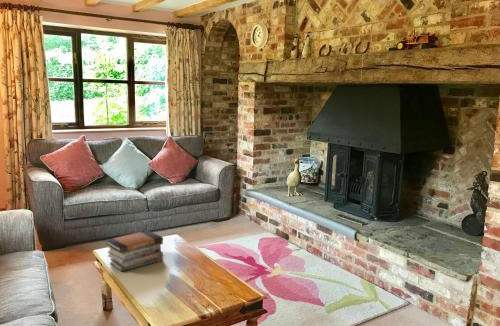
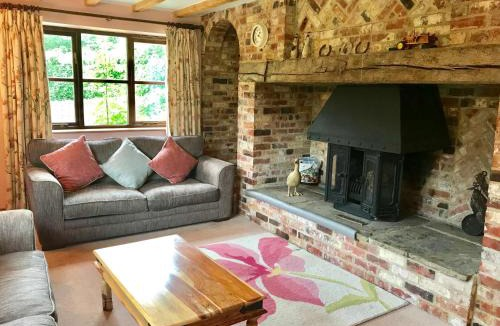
- book stack [105,229,164,272]
